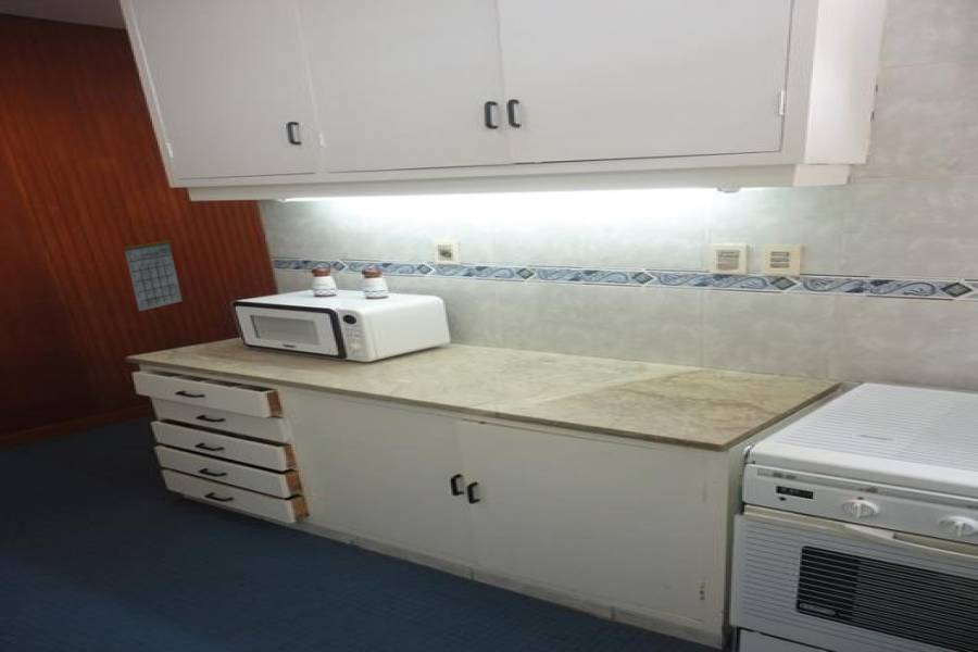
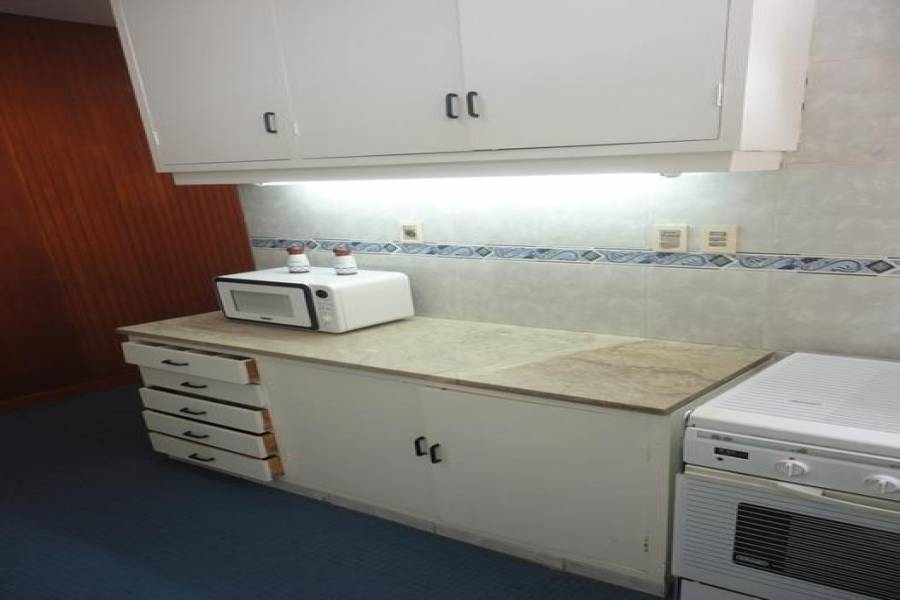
- calendar [122,227,184,312]
